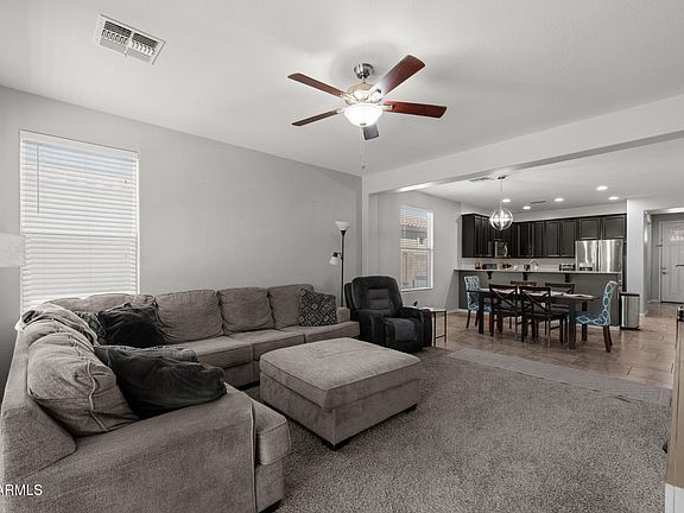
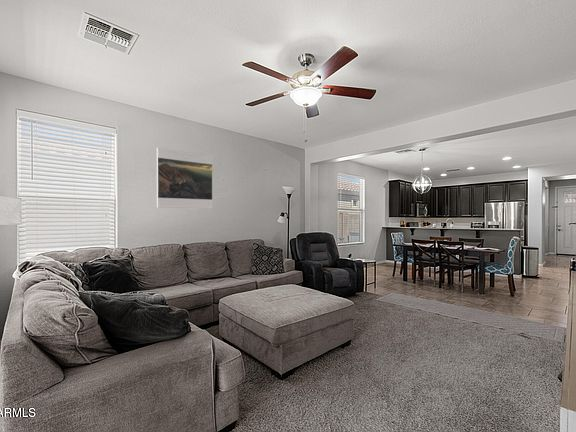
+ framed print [156,147,213,209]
